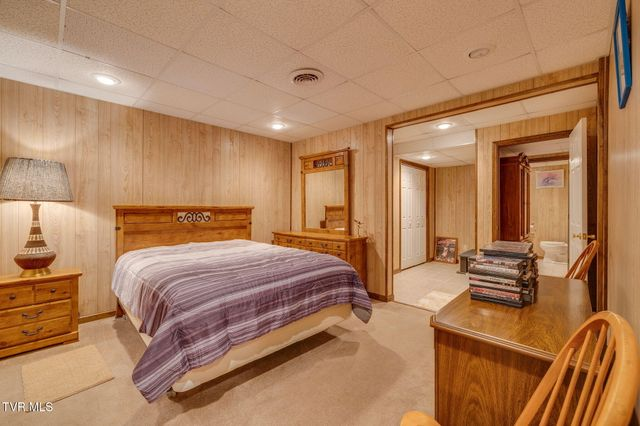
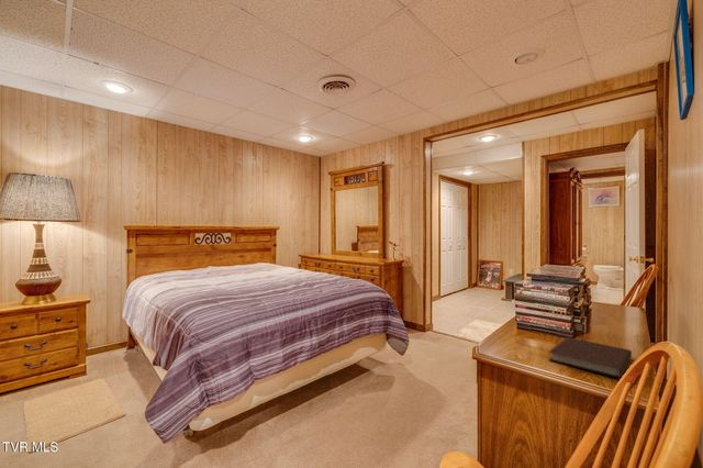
+ notebook [548,336,633,379]
